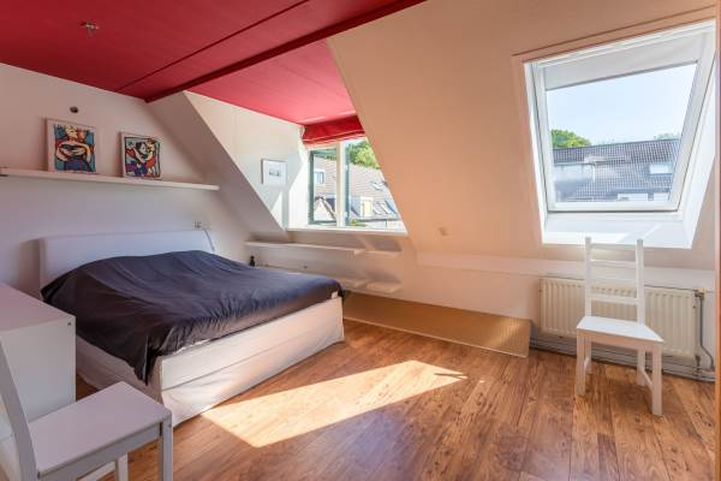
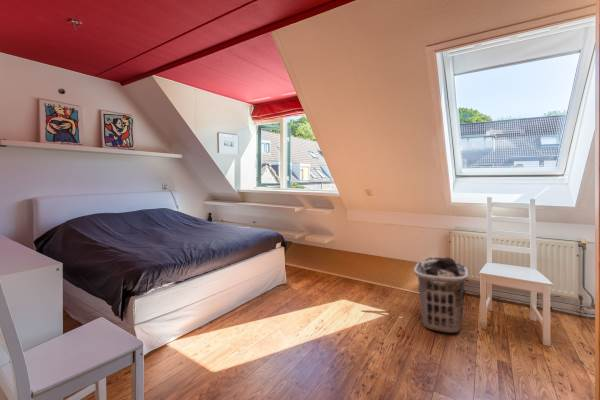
+ clothes hamper [413,256,470,334]
